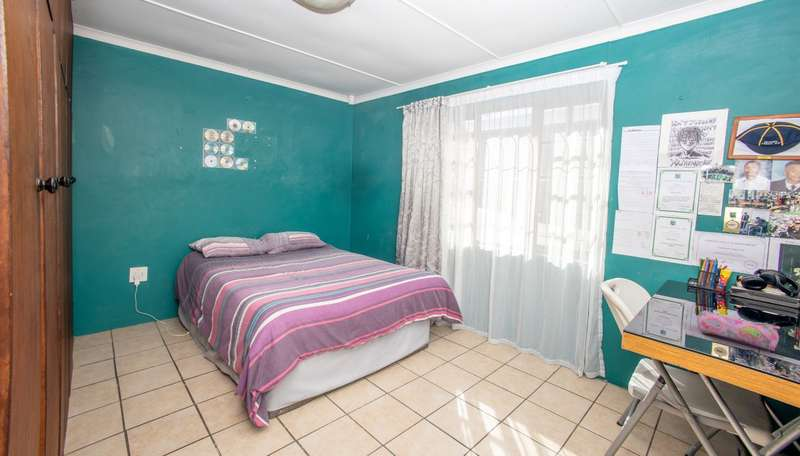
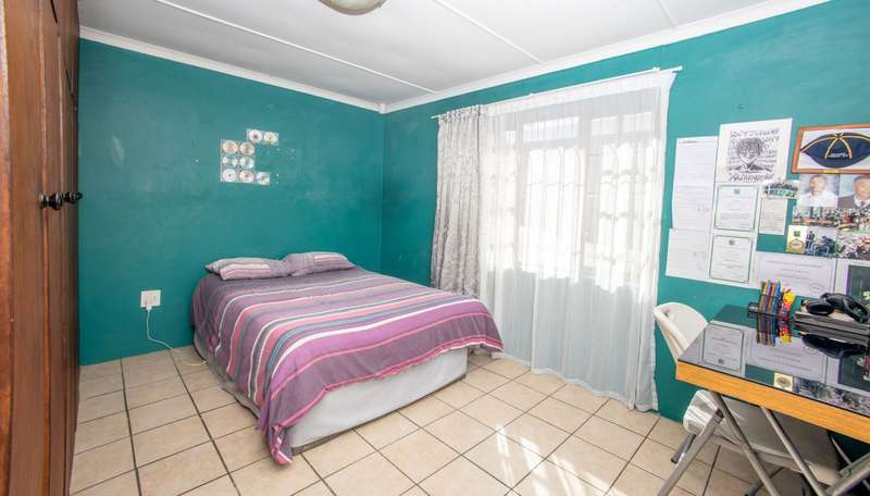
- pencil case [696,310,784,352]
